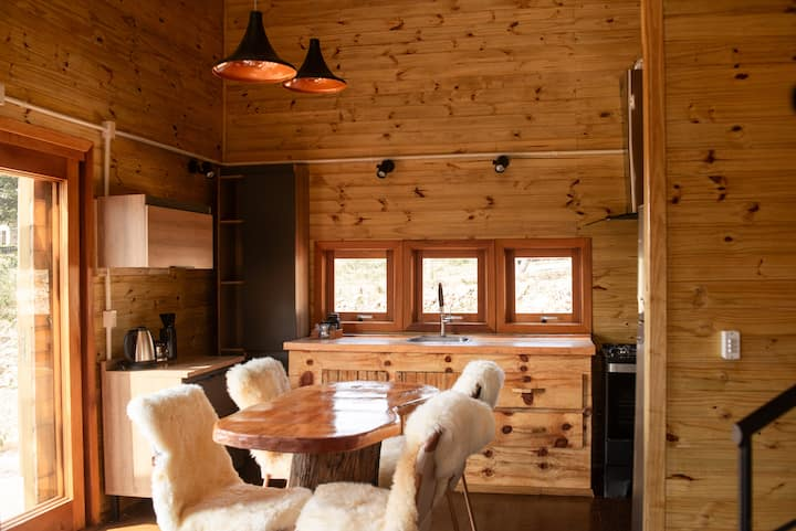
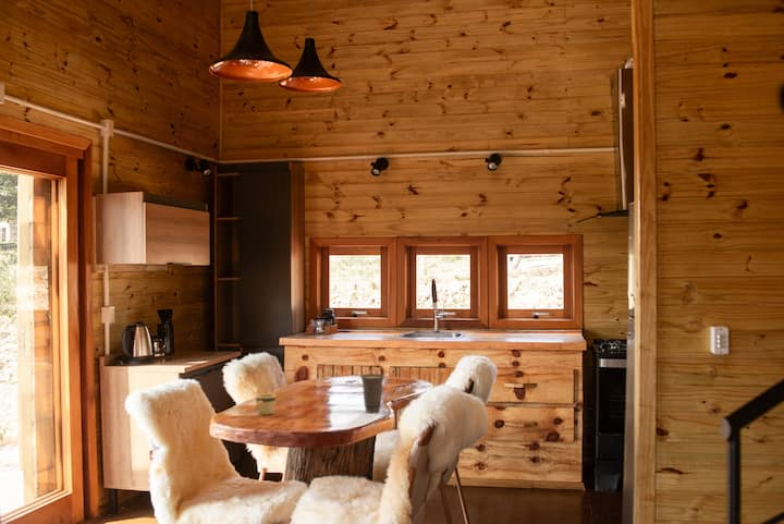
+ cup [359,374,387,414]
+ mug [255,393,277,416]
